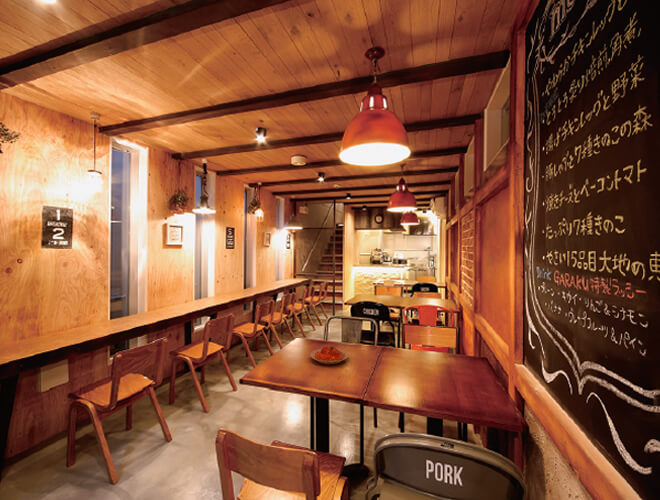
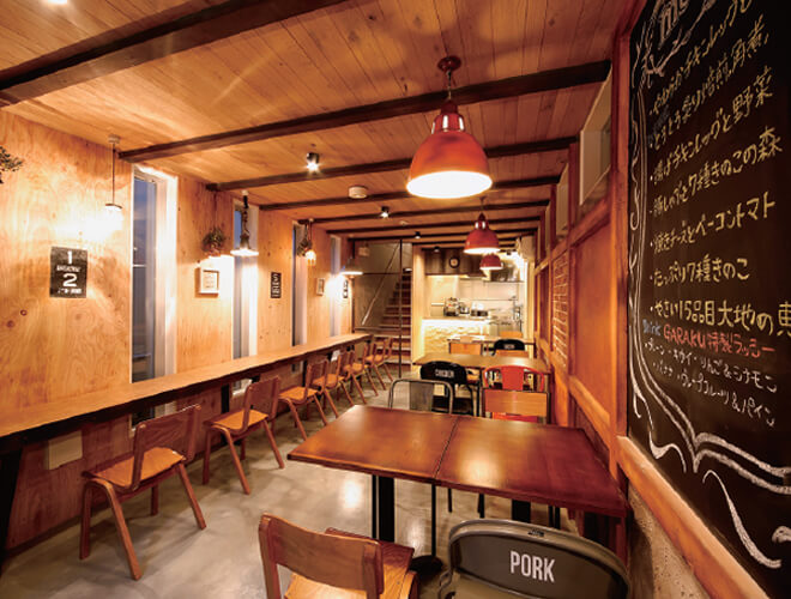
- plate [309,345,350,365]
